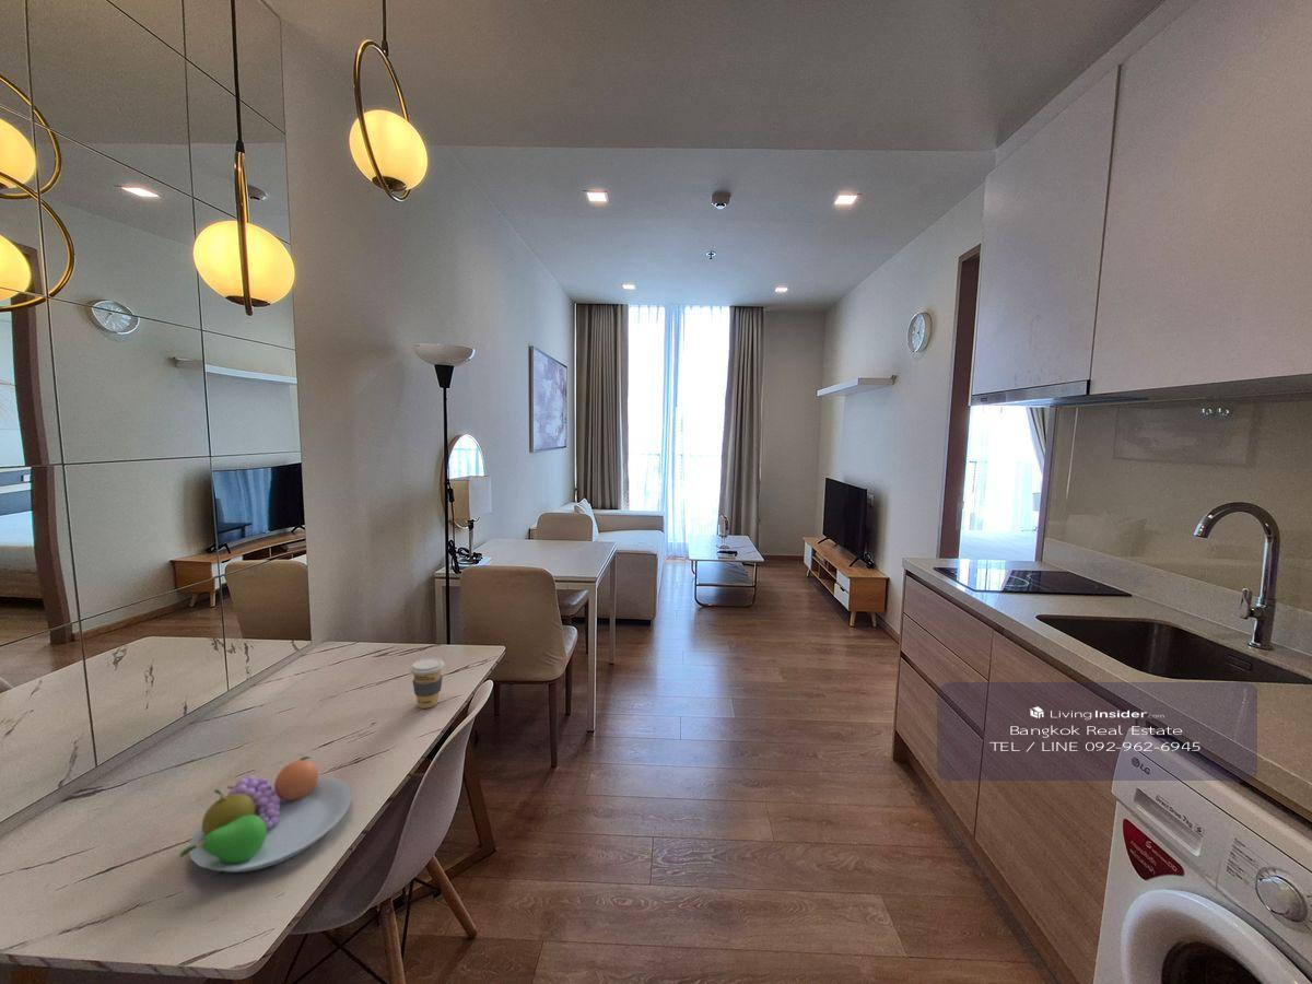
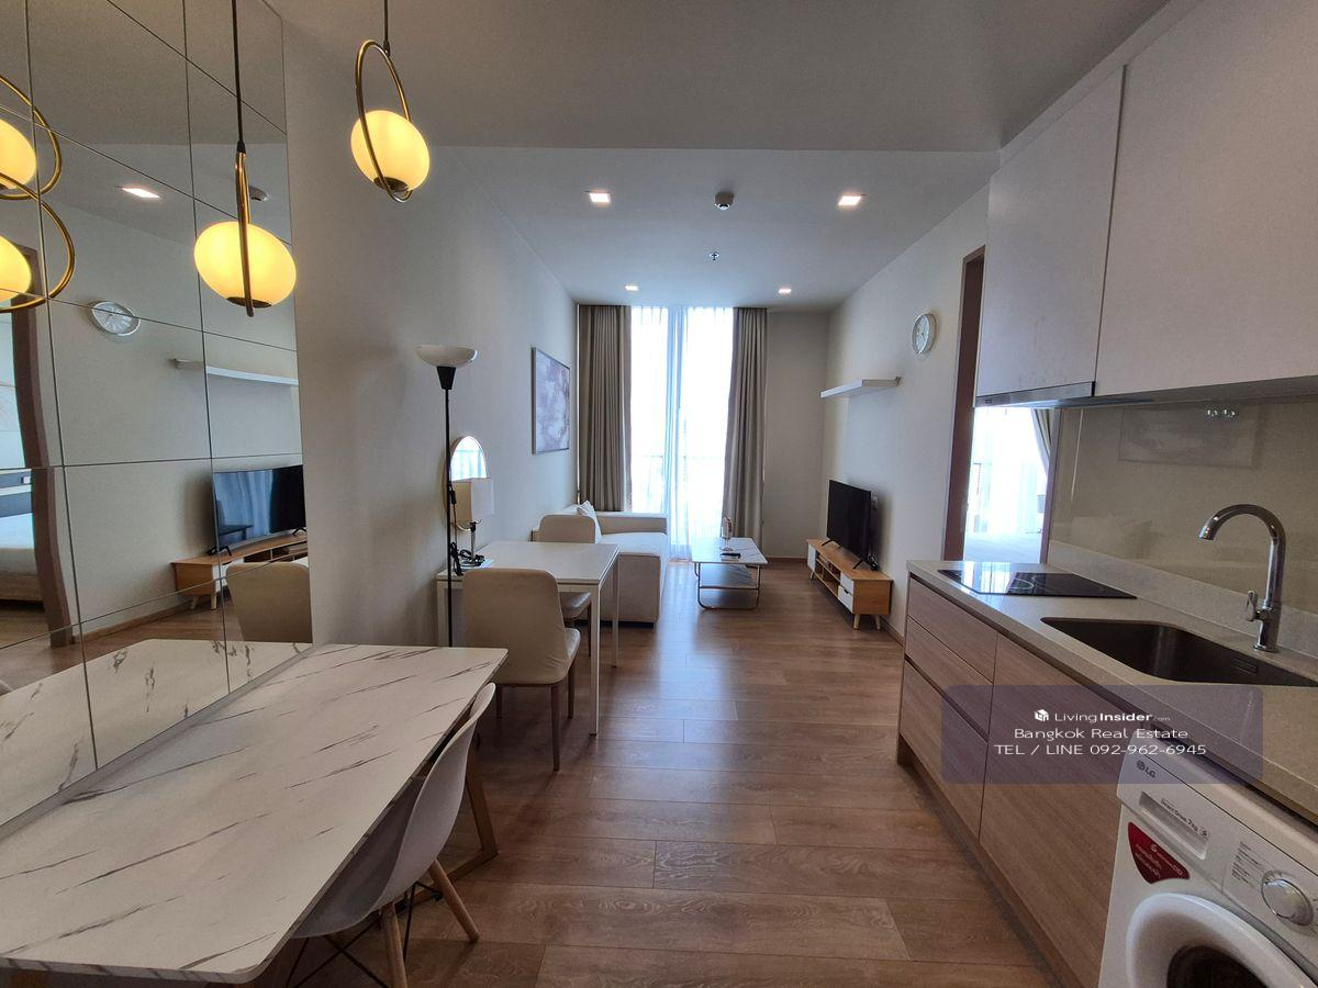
- coffee cup [409,657,445,710]
- fruit bowl [178,755,353,874]
